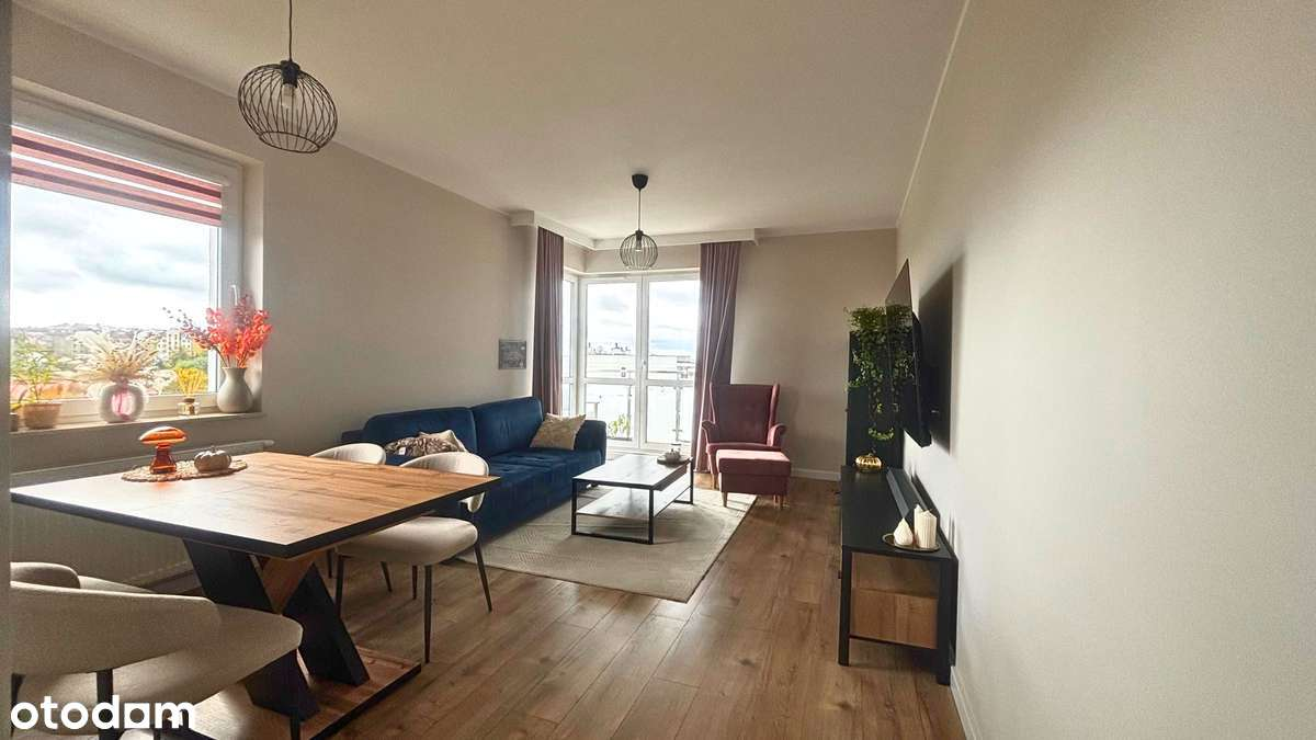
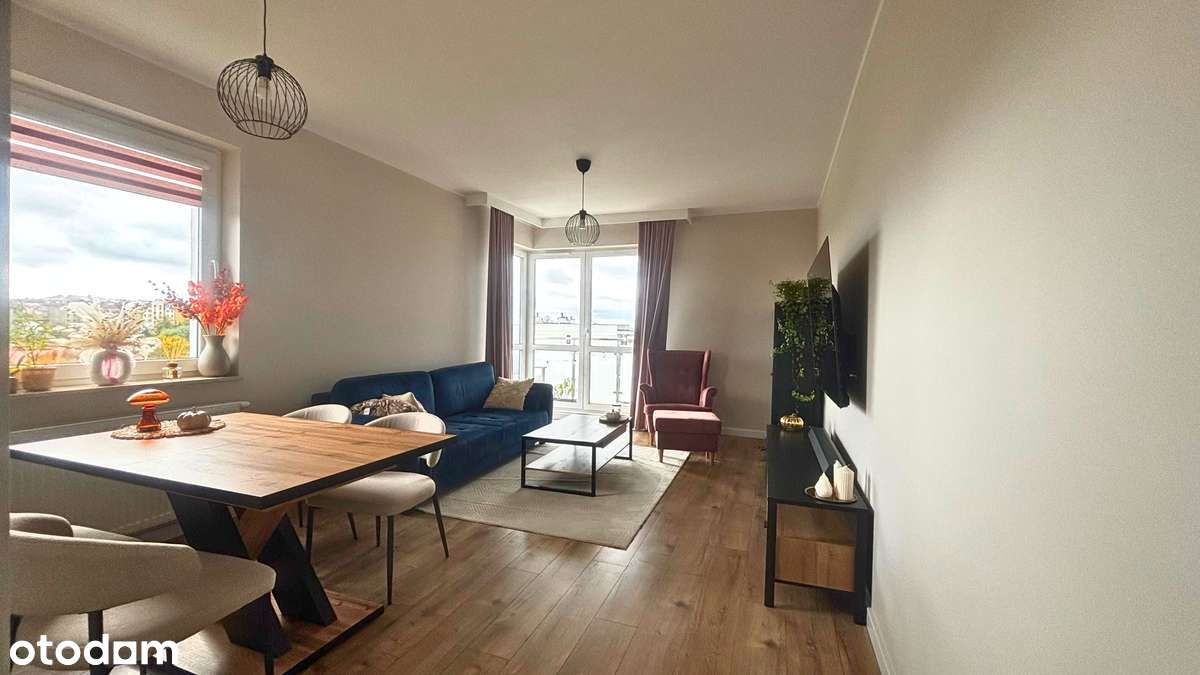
- wall art [497,338,527,371]
